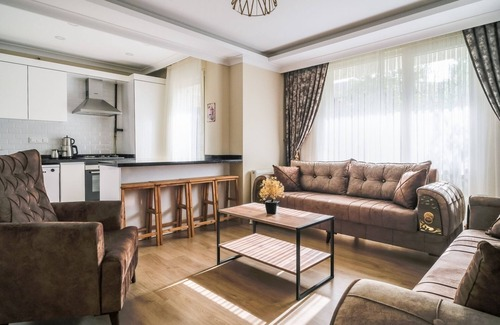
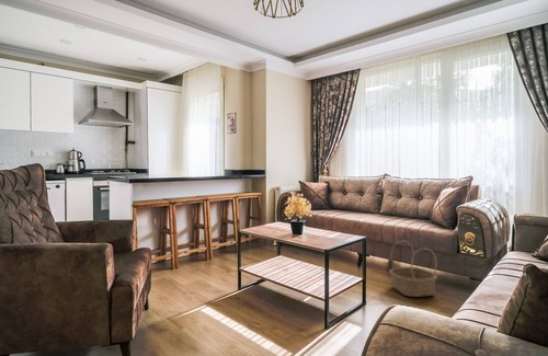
+ basket [388,240,438,298]
